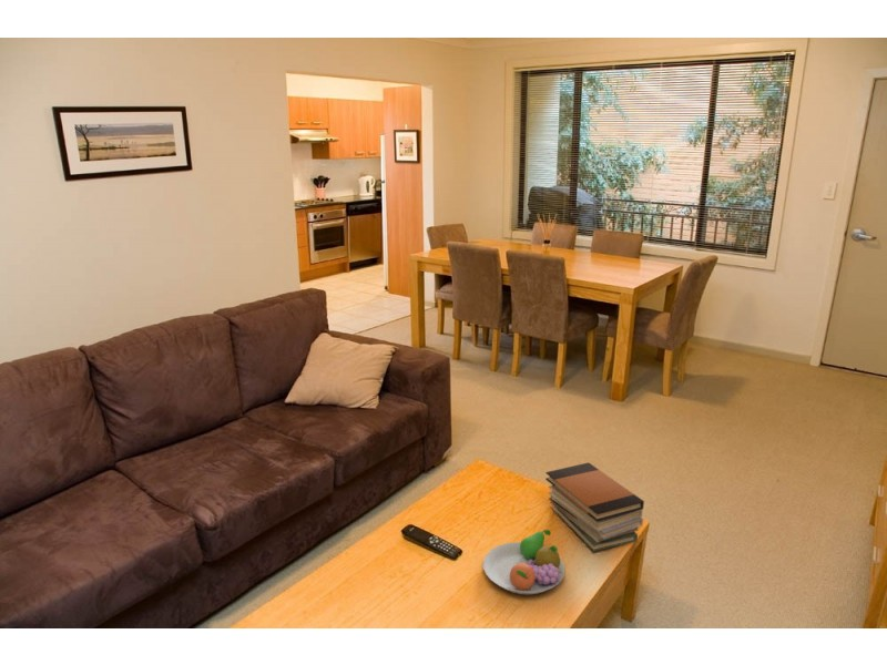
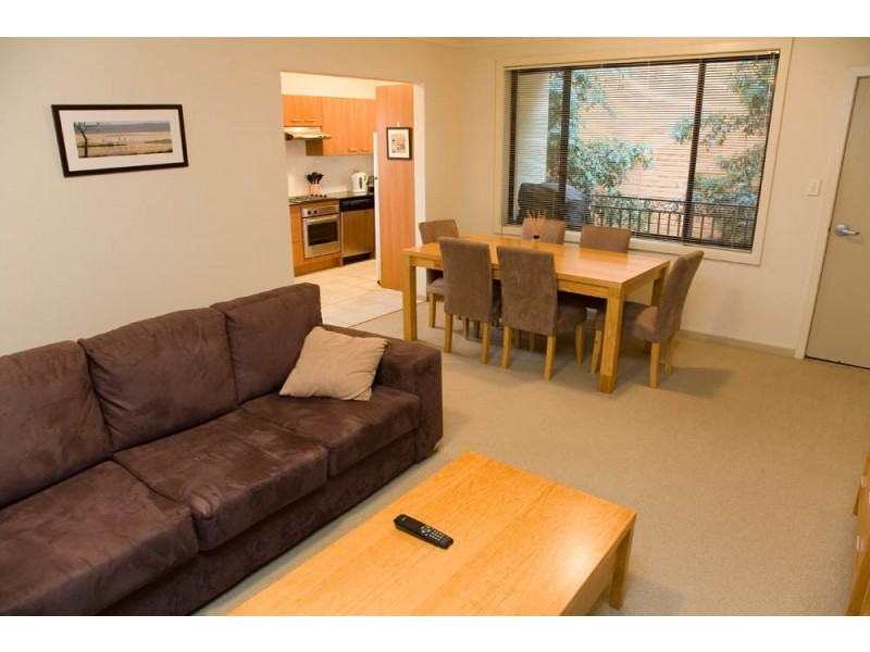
- fruit bowl [482,529,567,595]
- book stack [544,461,645,553]
